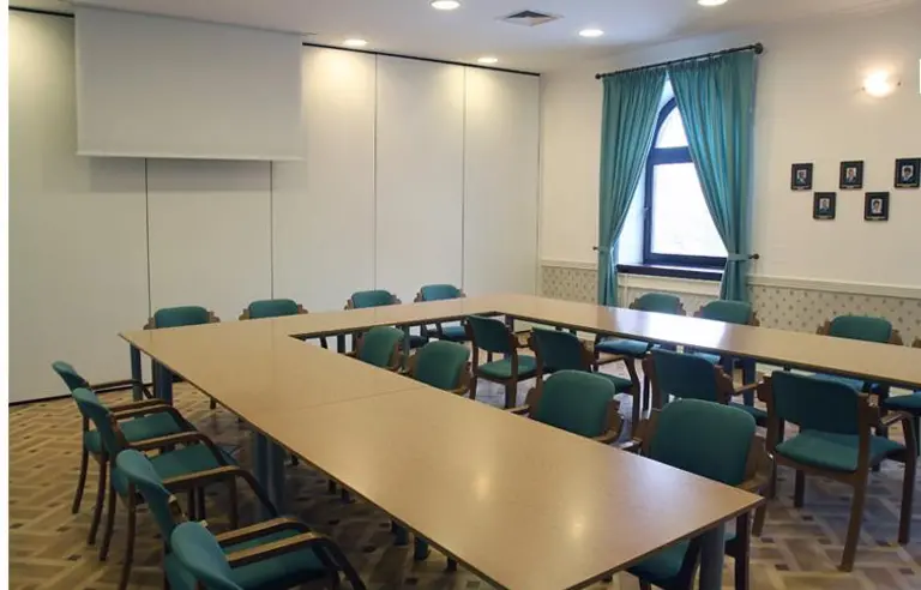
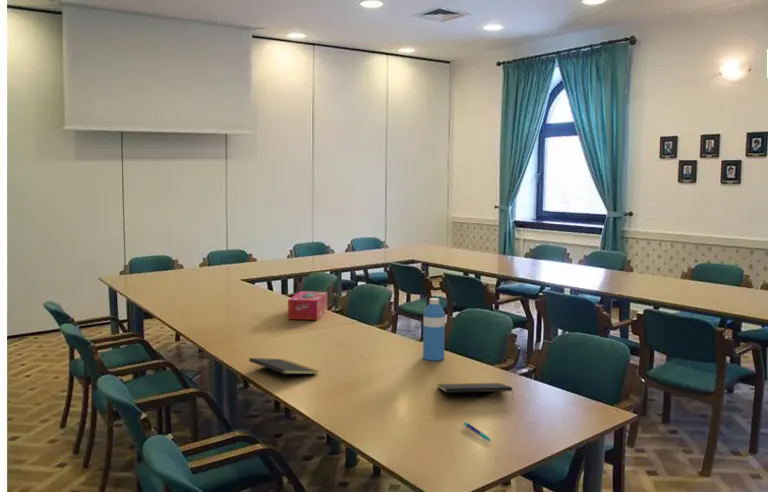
+ pen [463,421,492,442]
+ tissue box [287,290,328,321]
+ water bottle [422,297,446,362]
+ notepad [436,382,515,401]
+ notepad [248,357,319,384]
